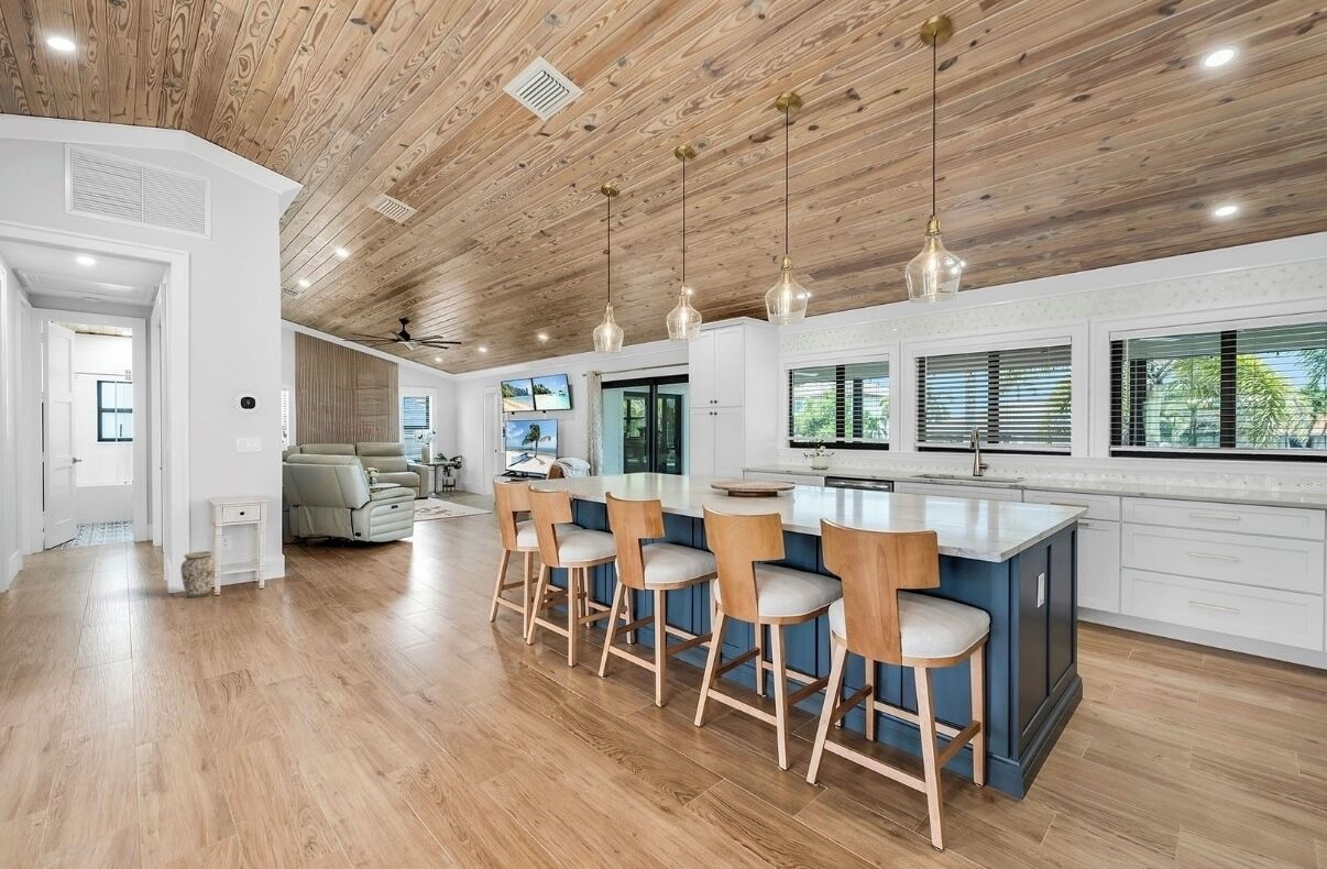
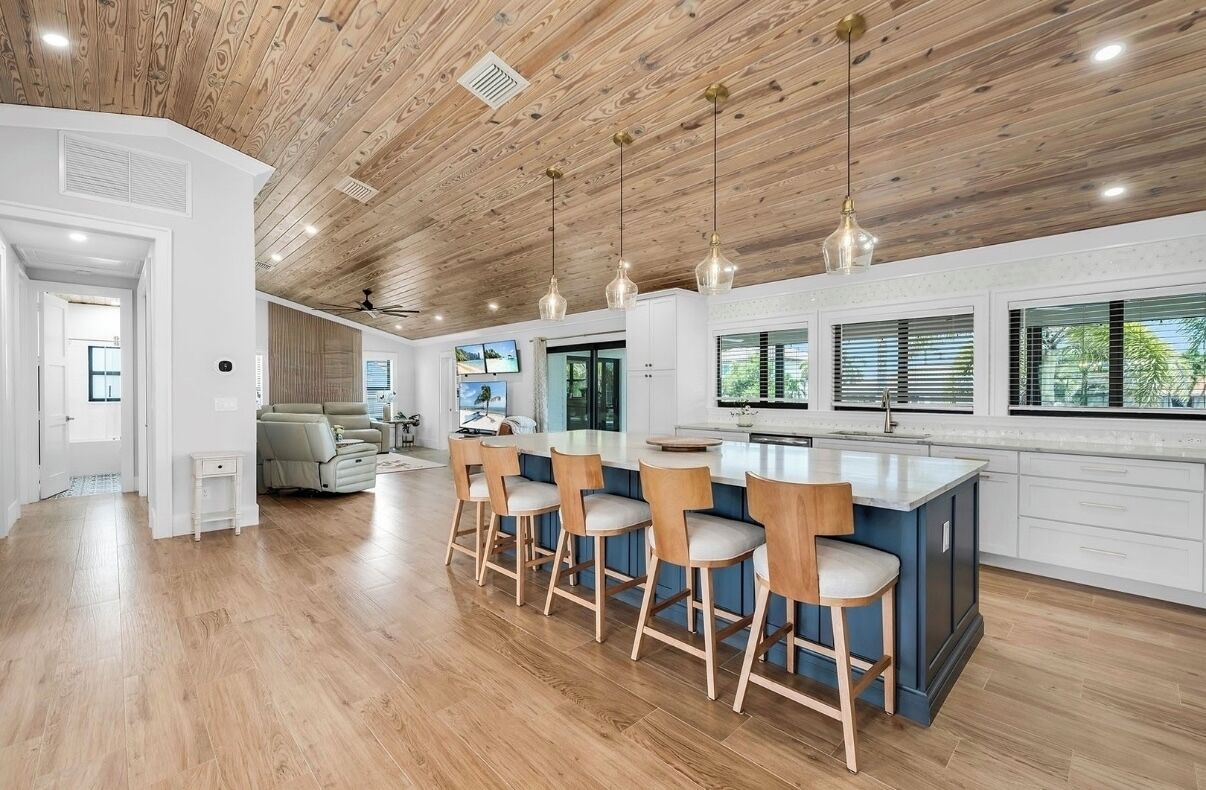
- vase [179,550,216,598]
